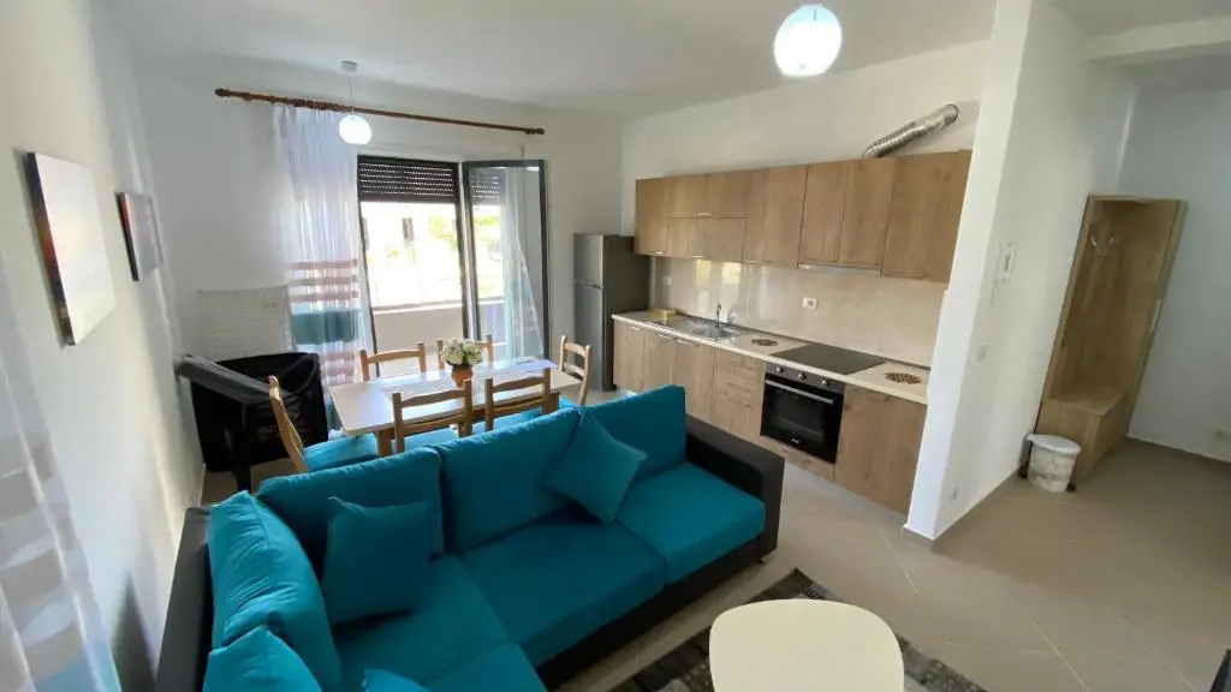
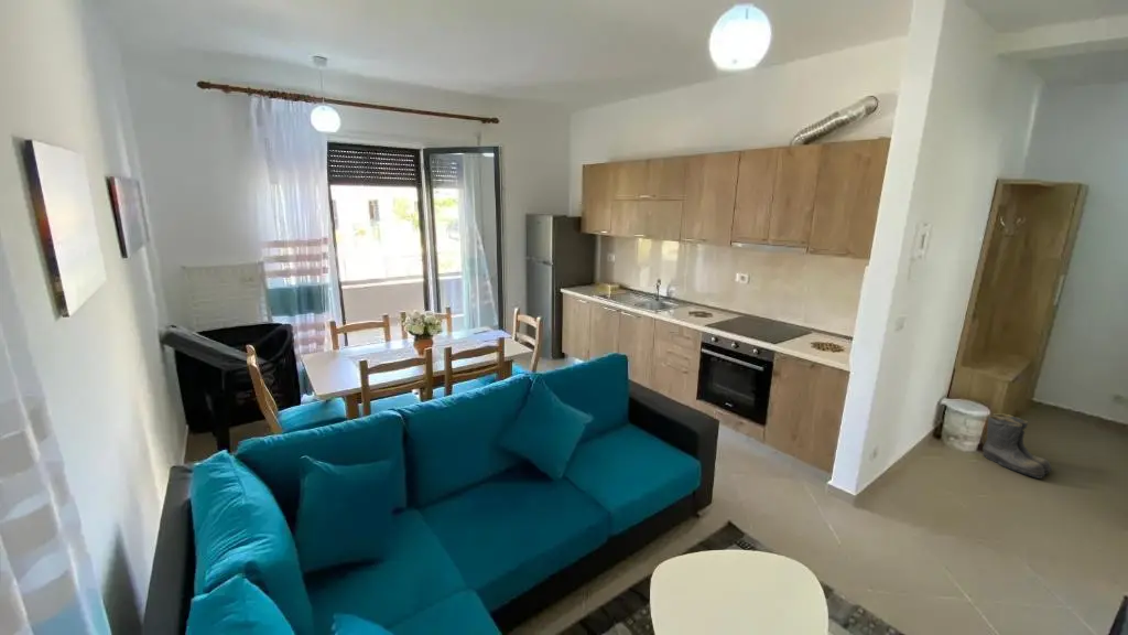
+ boots [981,412,1053,480]
